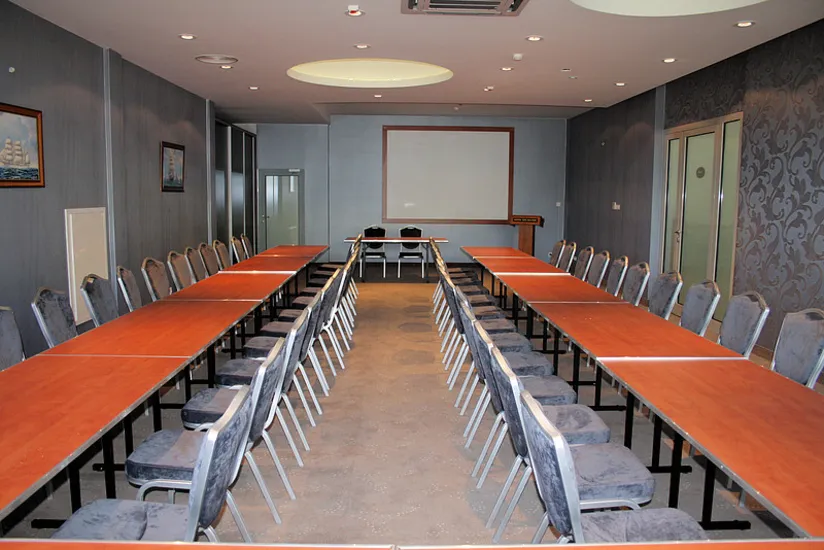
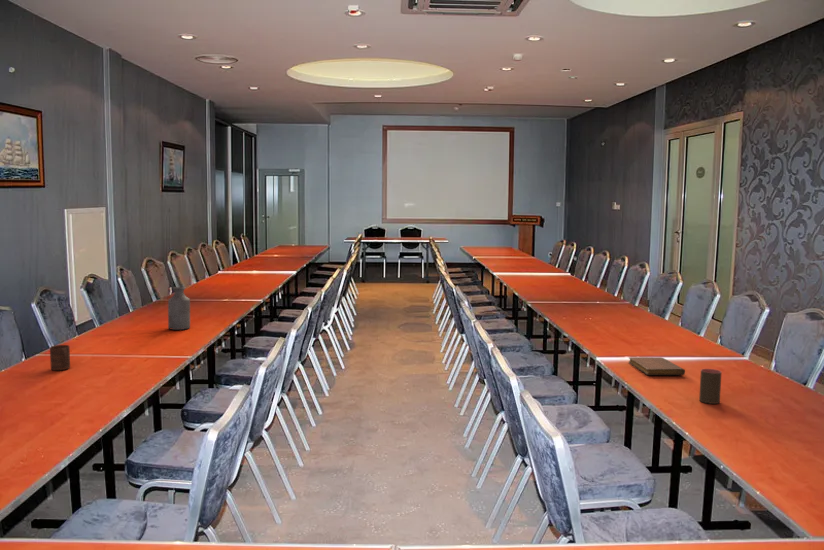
+ bottle [167,286,191,331]
+ cup [49,344,71,371]
+ cup [698,368,723,405]
+ notebook [628,356,686,376]
